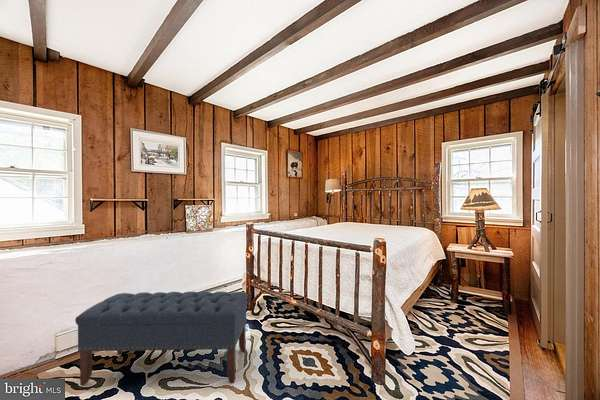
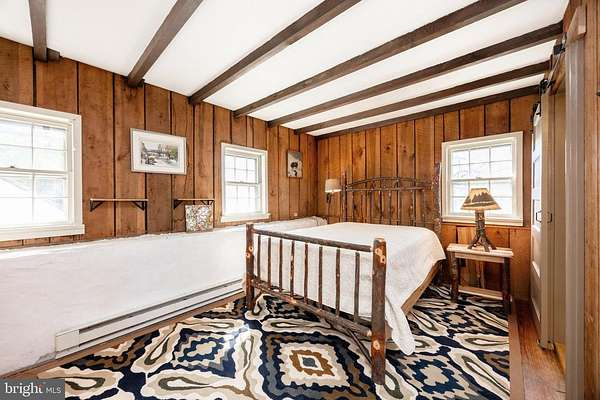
- bench [74,291,249,386]
